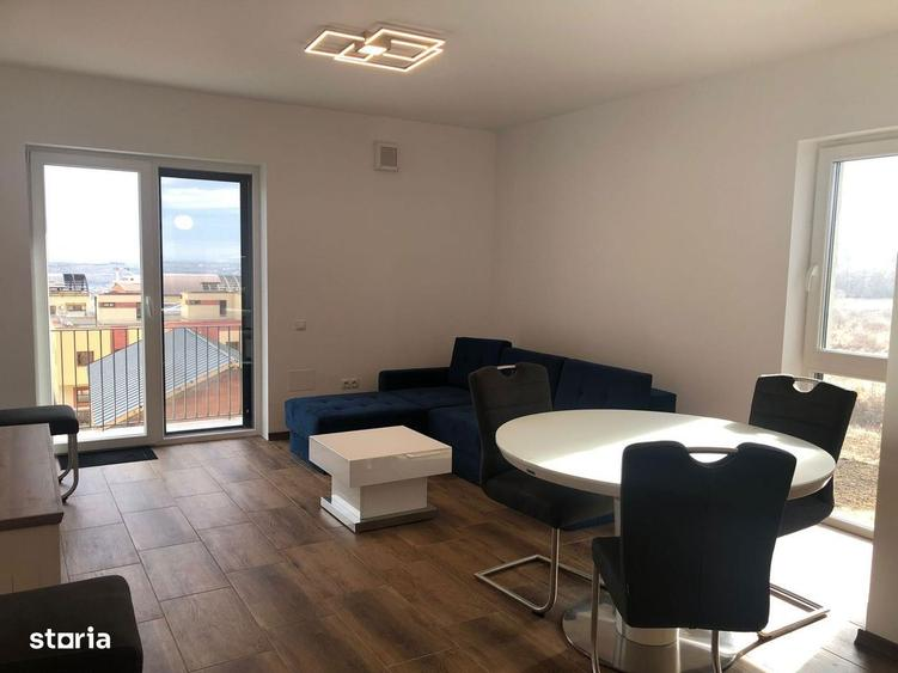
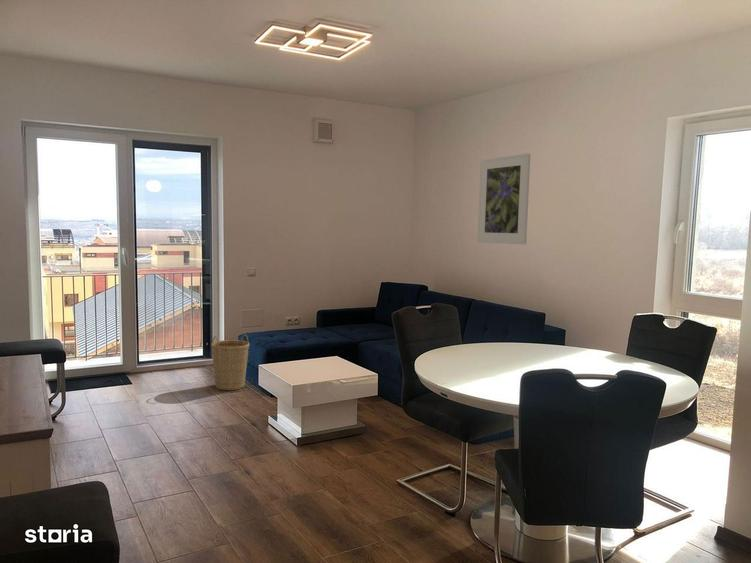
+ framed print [476,152,531,245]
+ basket [210,333,250,391]
